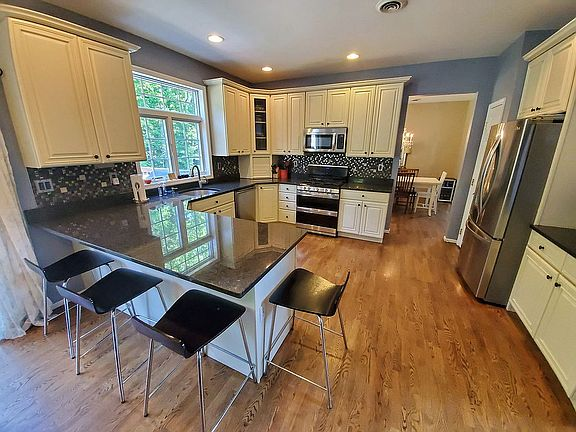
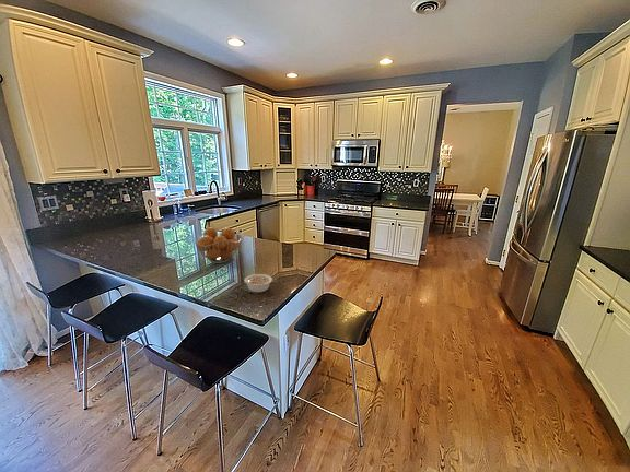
+ fruit basket [192,226,243,264]
+ legume [243,273,273,294]
